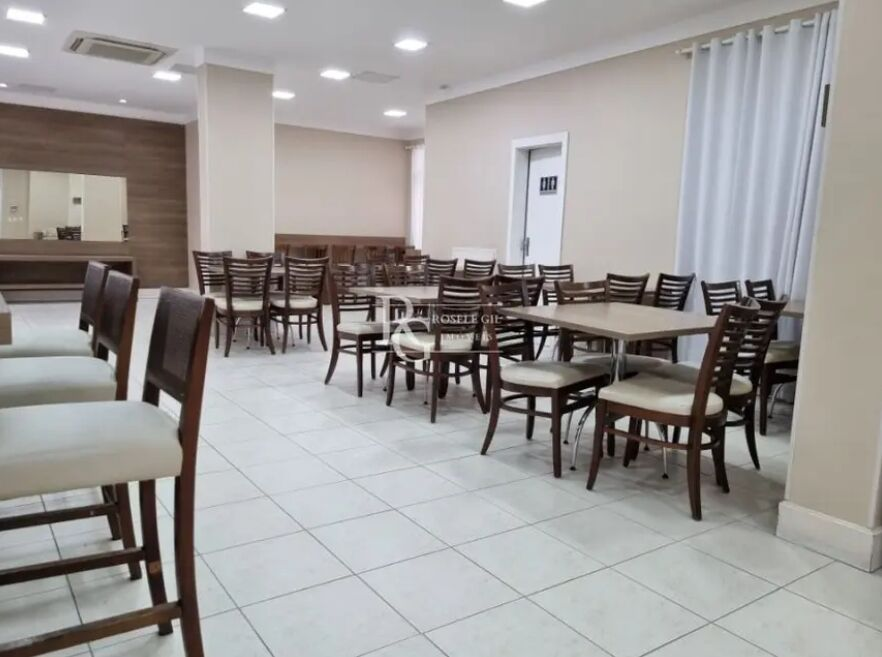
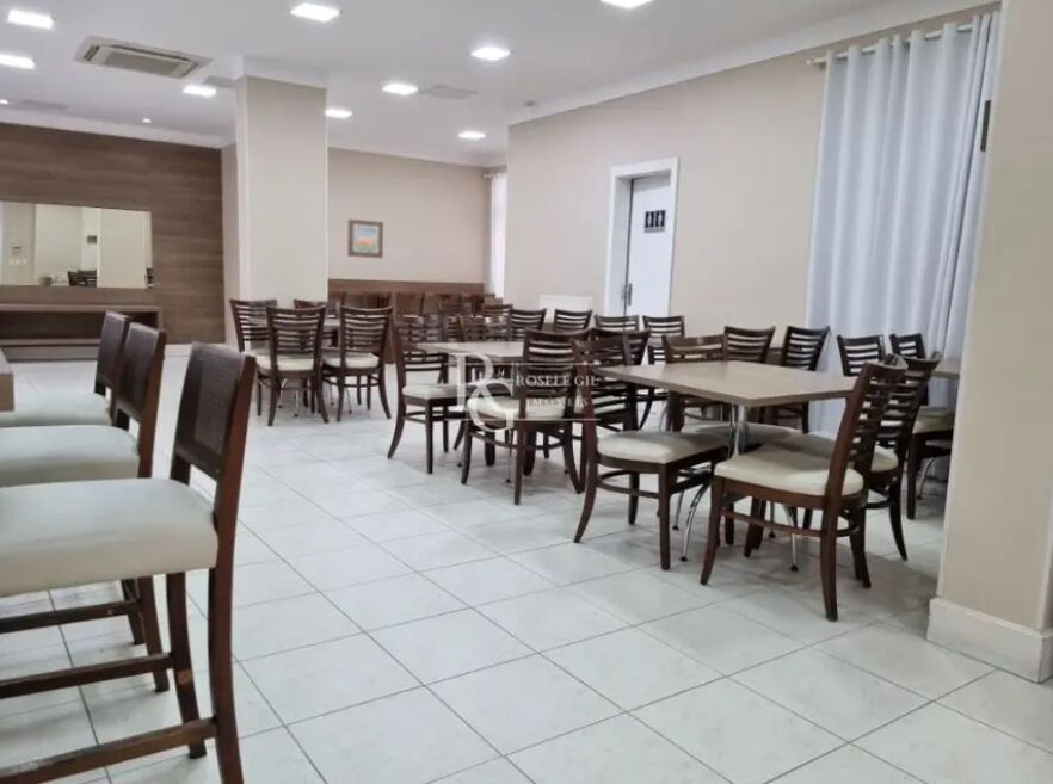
+ wall art [346,218,384,259]
